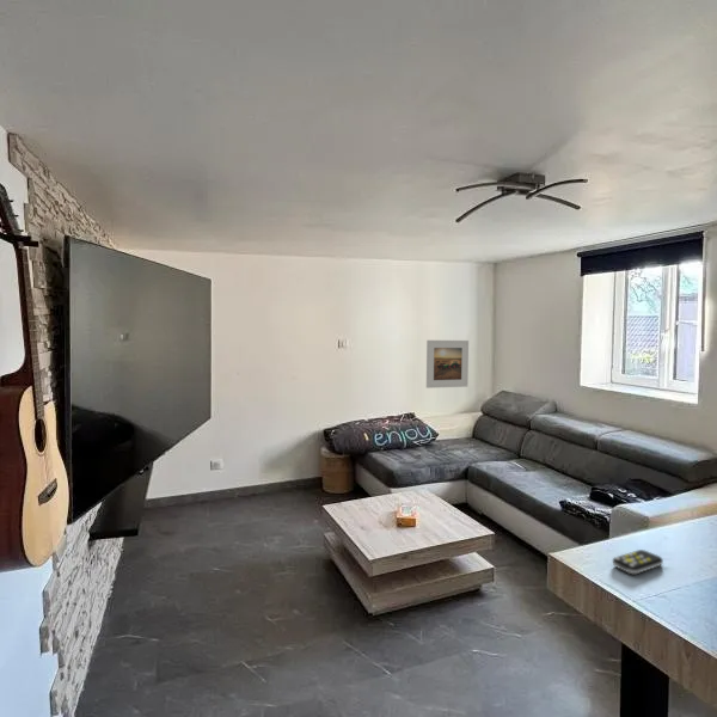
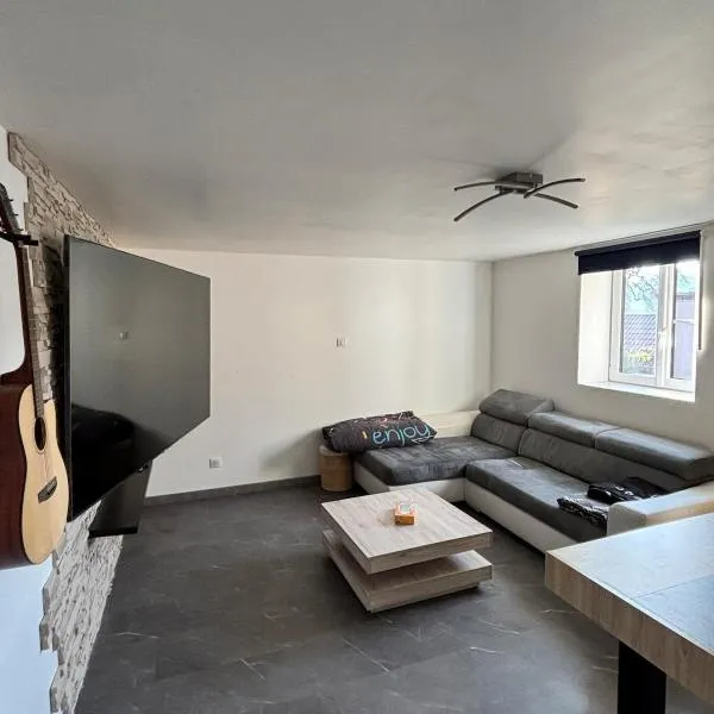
- remote control [612,549,664,575]
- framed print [425,339,470,390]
